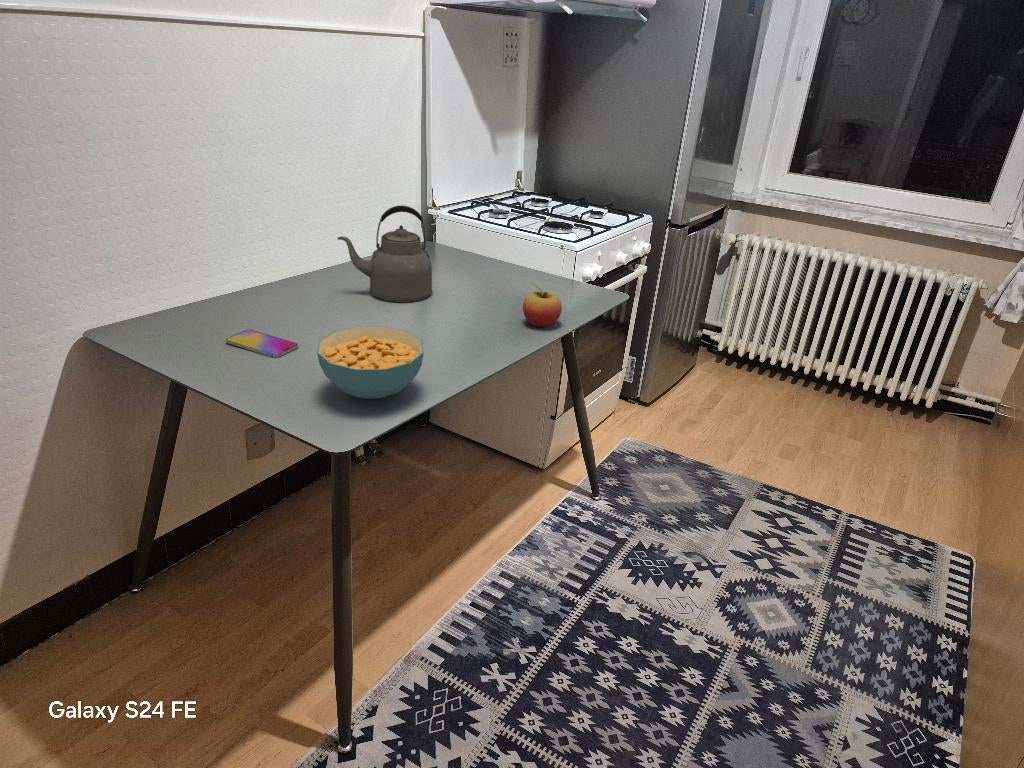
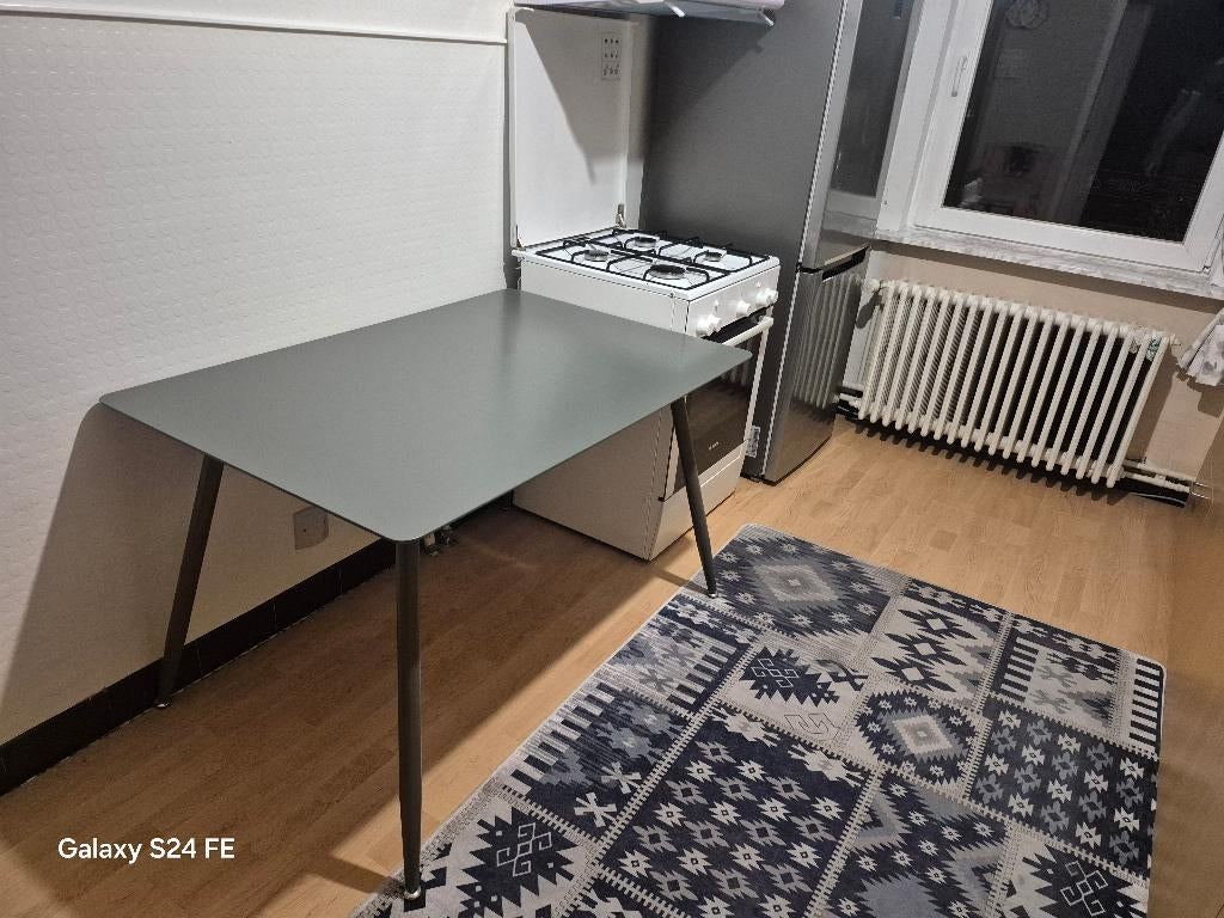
- cereal bowl [316,326,425,400]
- smartphone [225,329,299,359]
- kettle [336,204,433,303]
- fruit [522,282,563,328]
